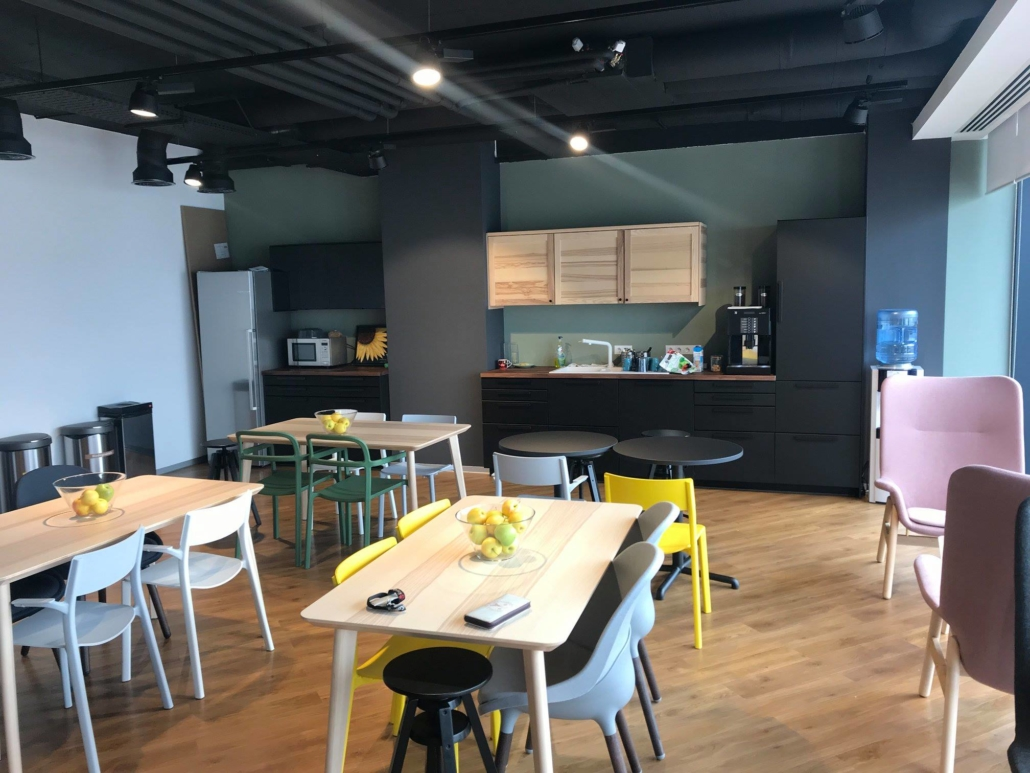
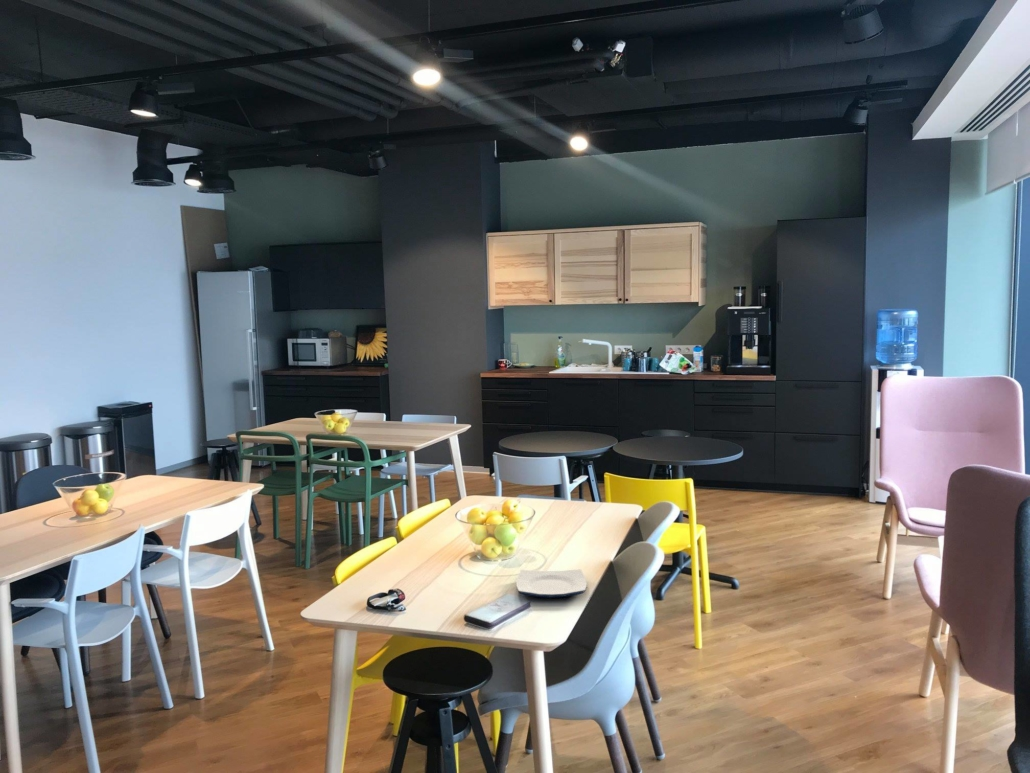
+ plate [515,568,588,599]
